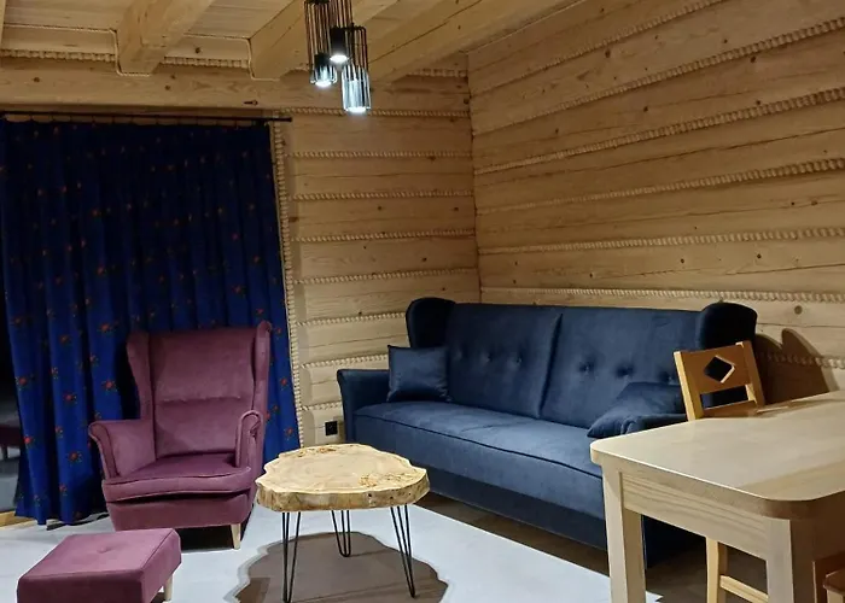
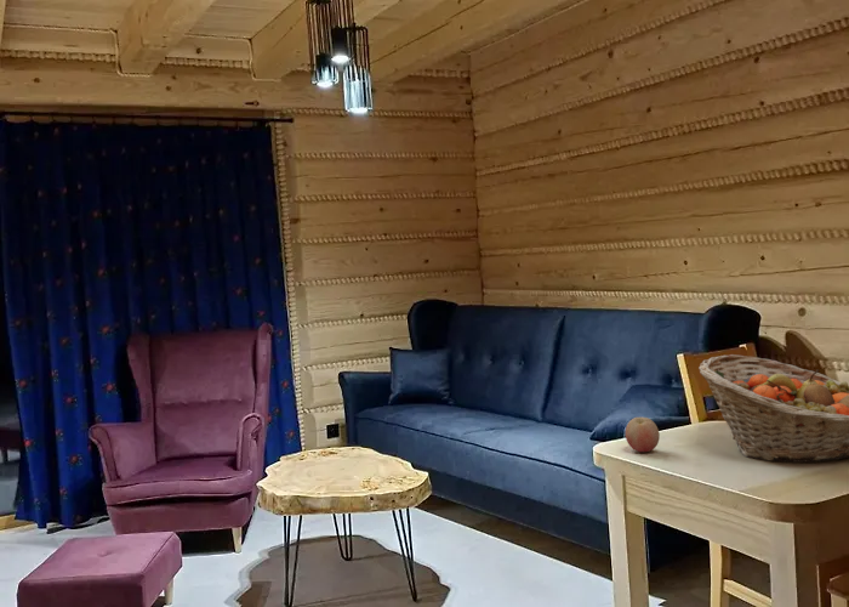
+ fruit [625,416,661,453]
+ fruit basket [697,353,849,464]
